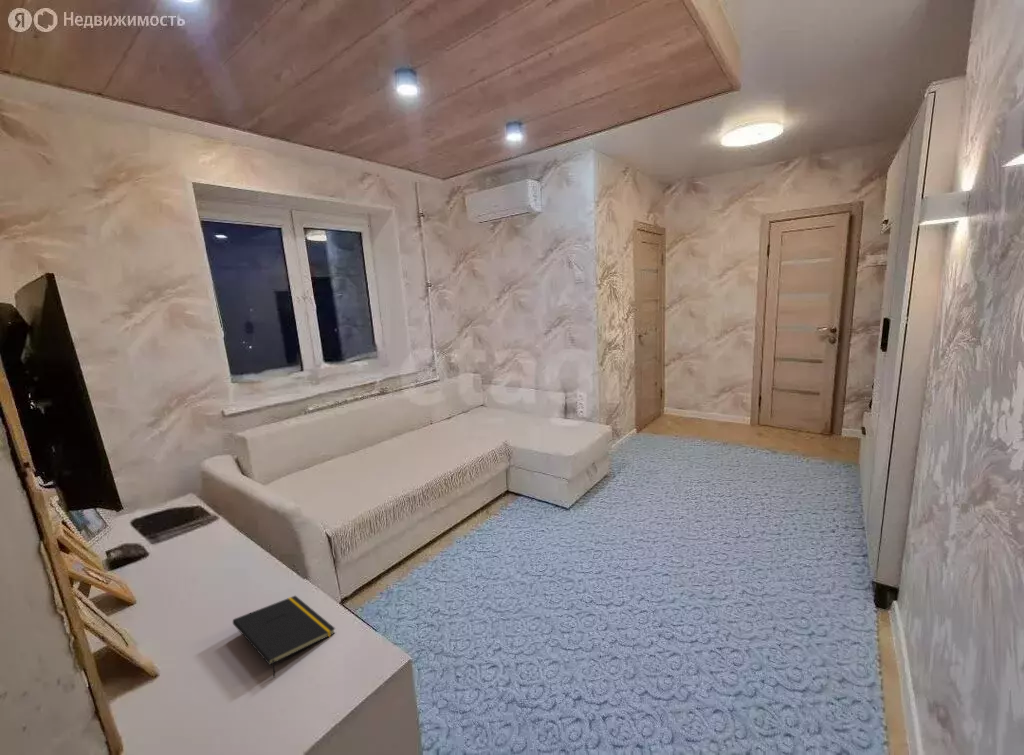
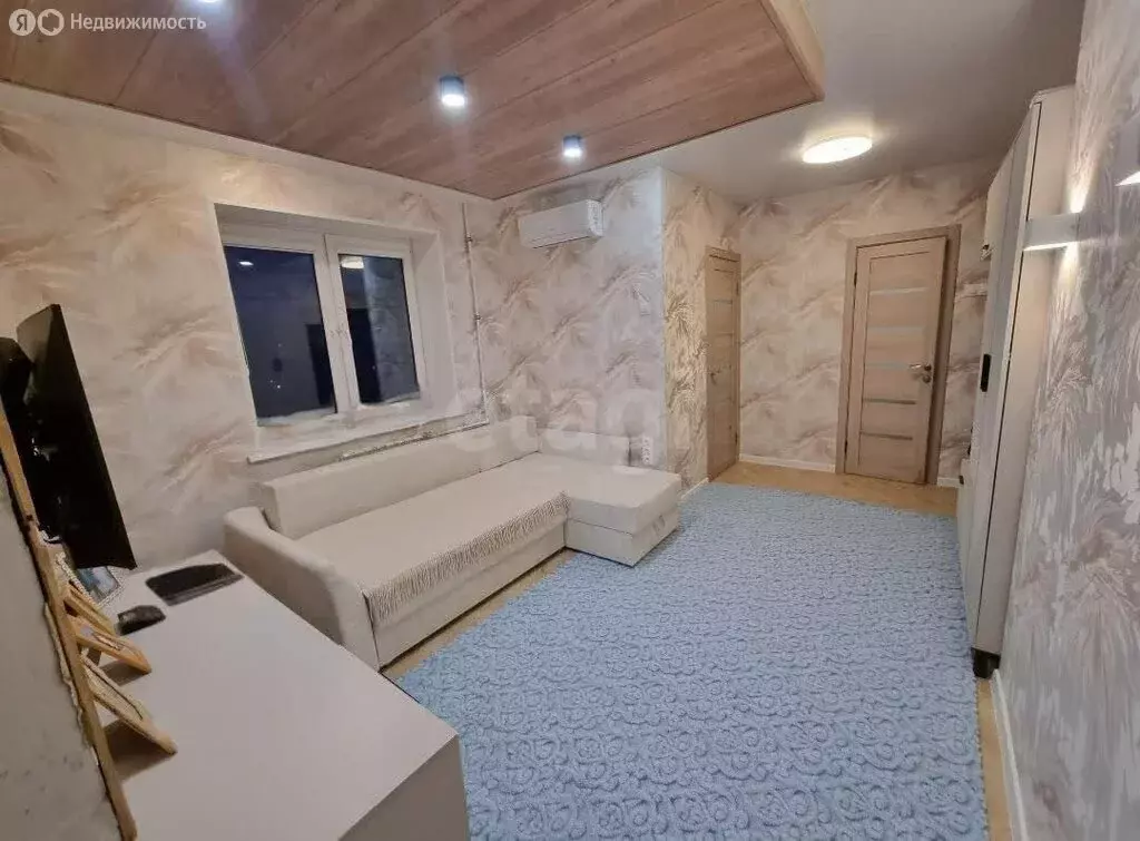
- notepad [232,595,336,678]
